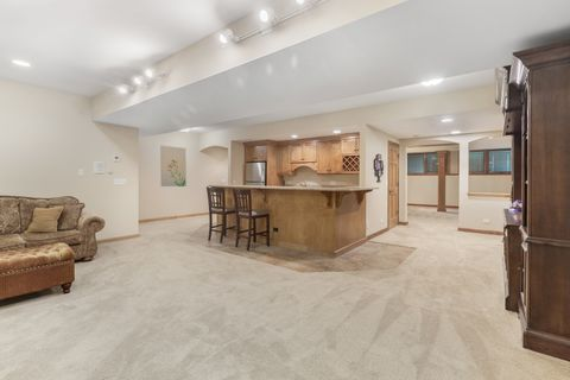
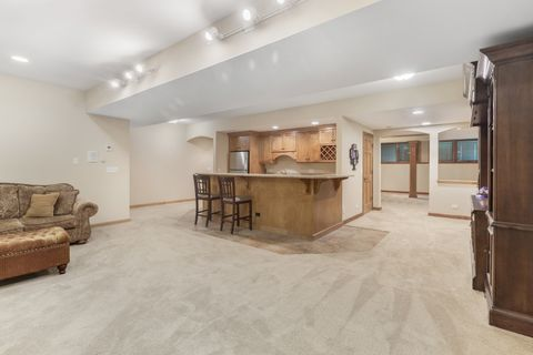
- wall art [159,145,188,188]
